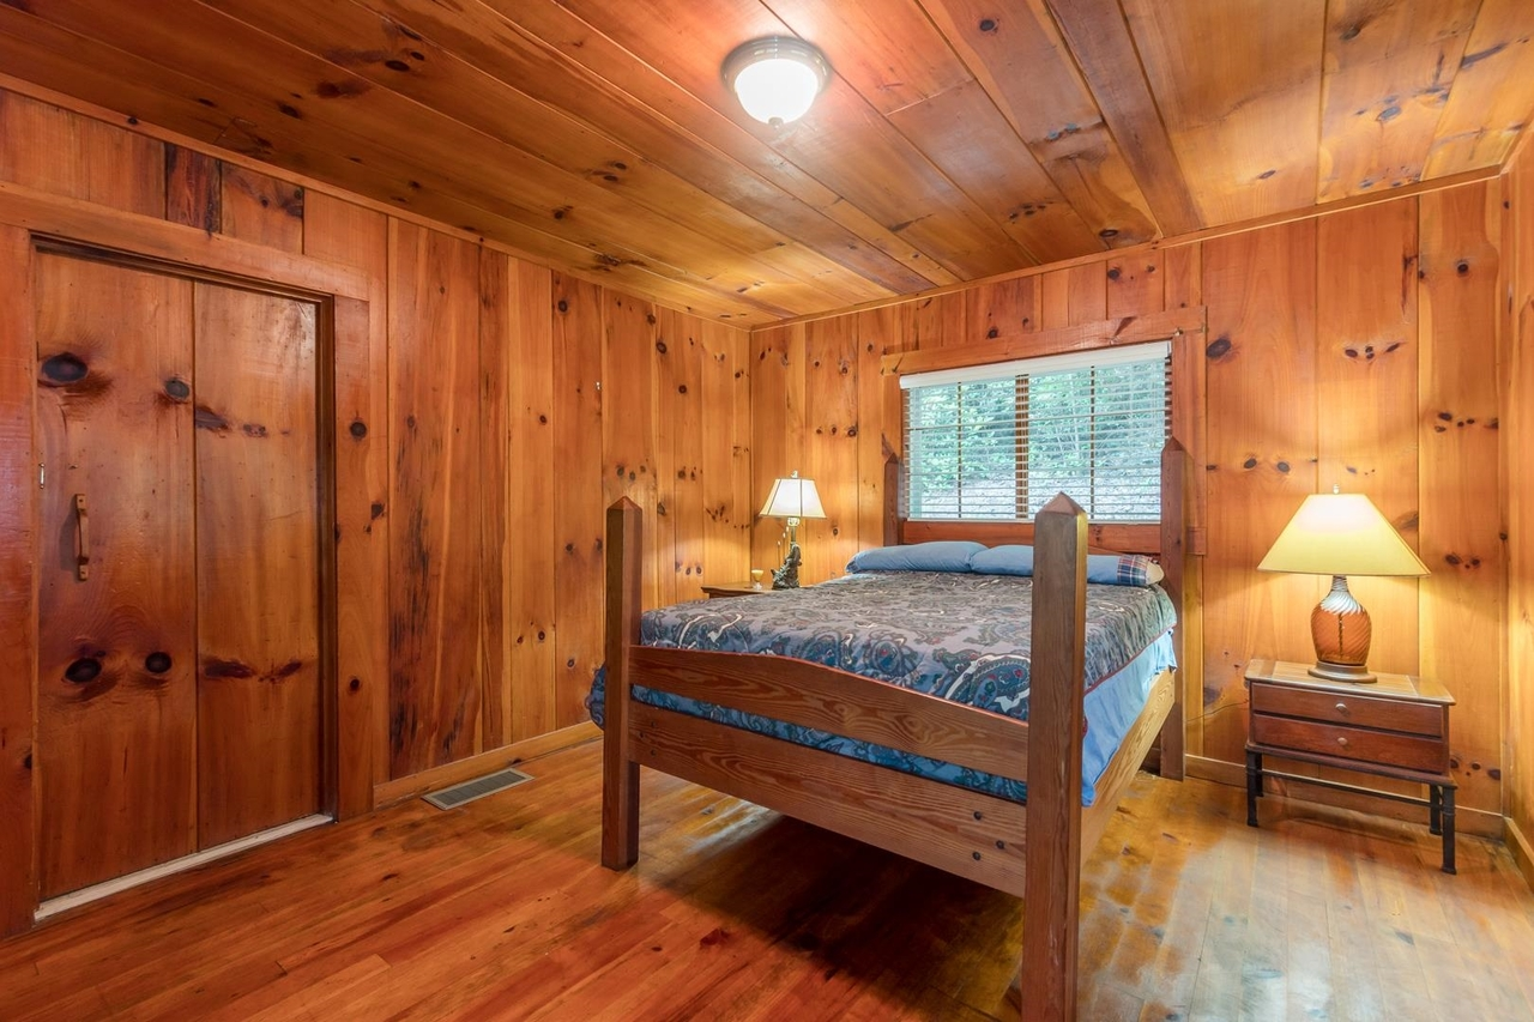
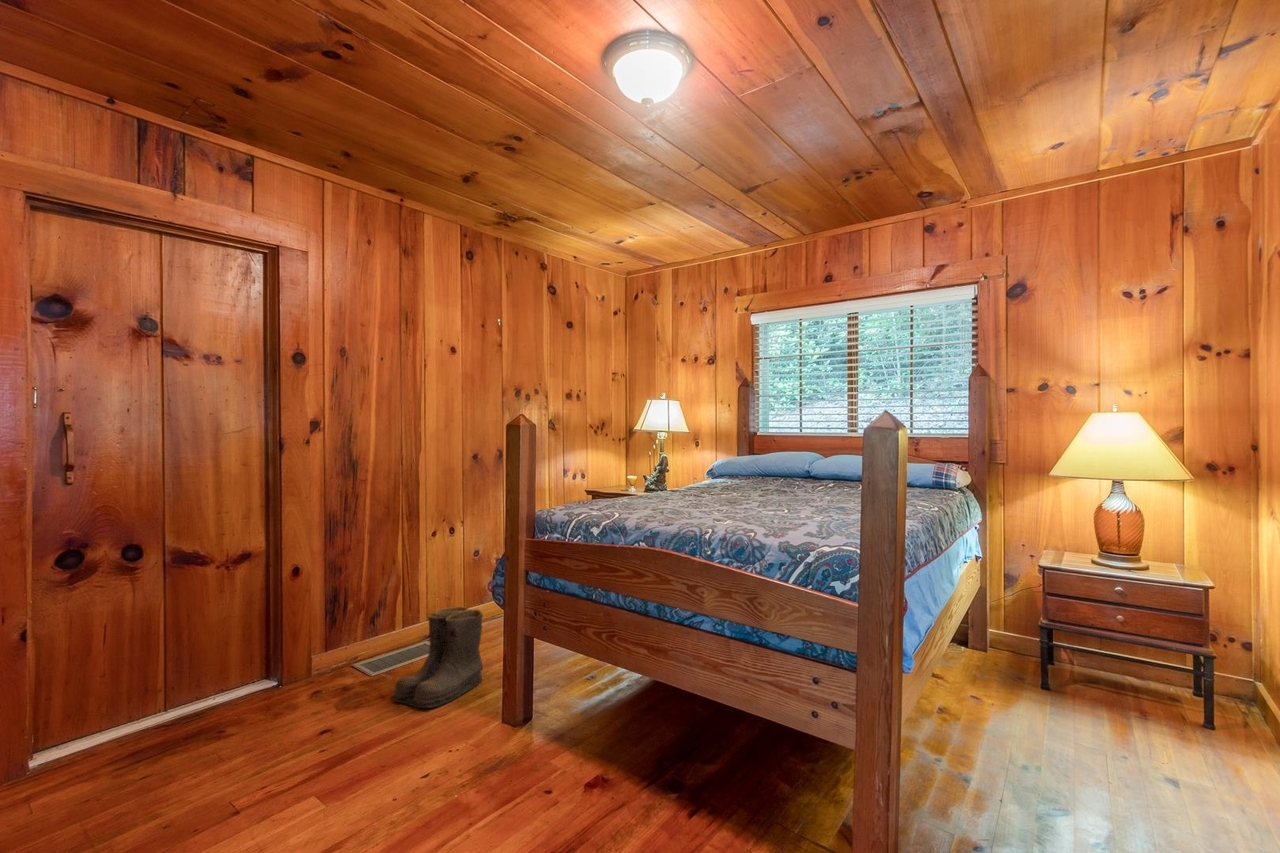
+ boots [390,606,484,709]
